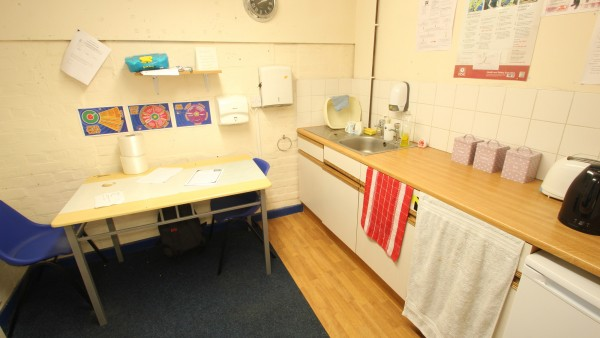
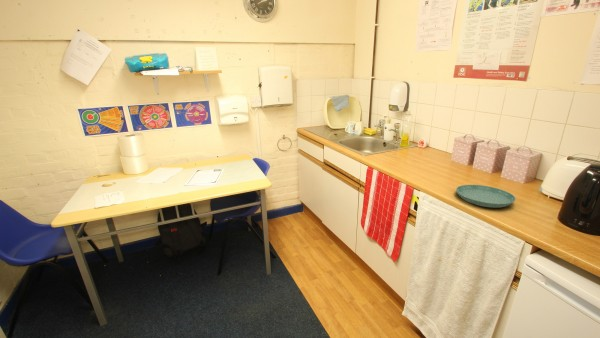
+ saucer [455,184,517,209]
